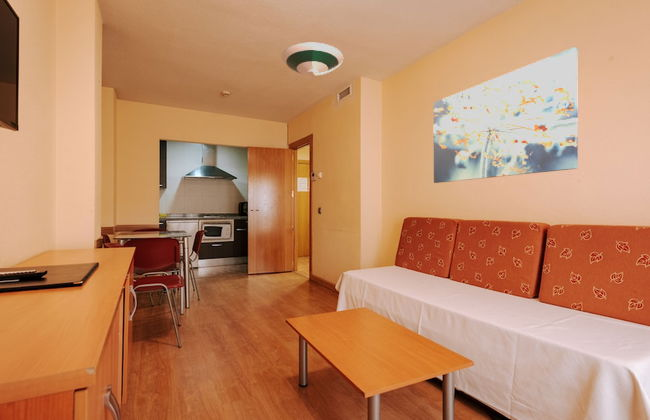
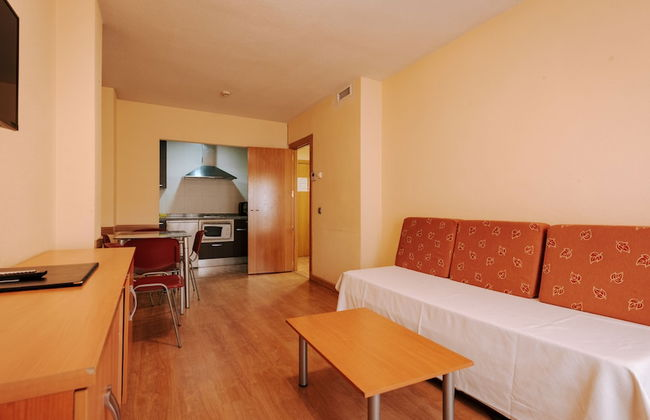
- wall art [433,46,579,184]
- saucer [281,42,344,77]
